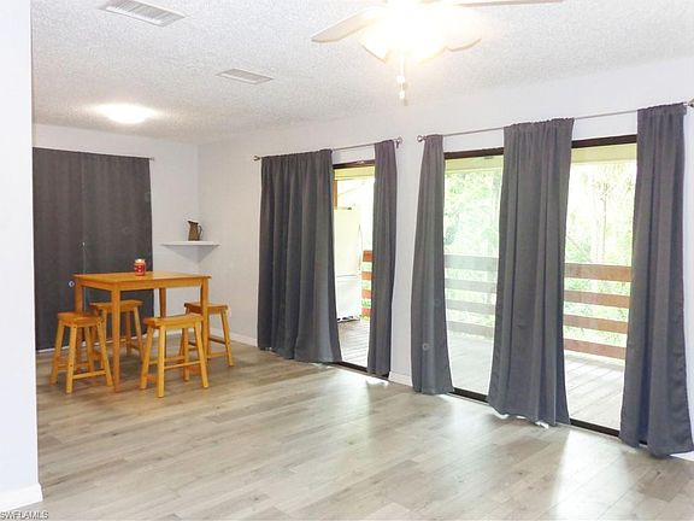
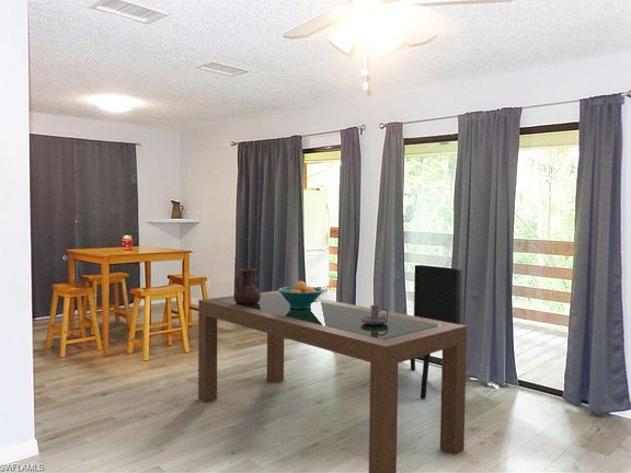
+ dining table [197,290,468,473]
+ dining chair [410,264,463,400]
+ ceramic pitcher [233,267,261,304]
+ fruit bowl [277,280,324,309]
+ candle holder [360,304,389,325]
